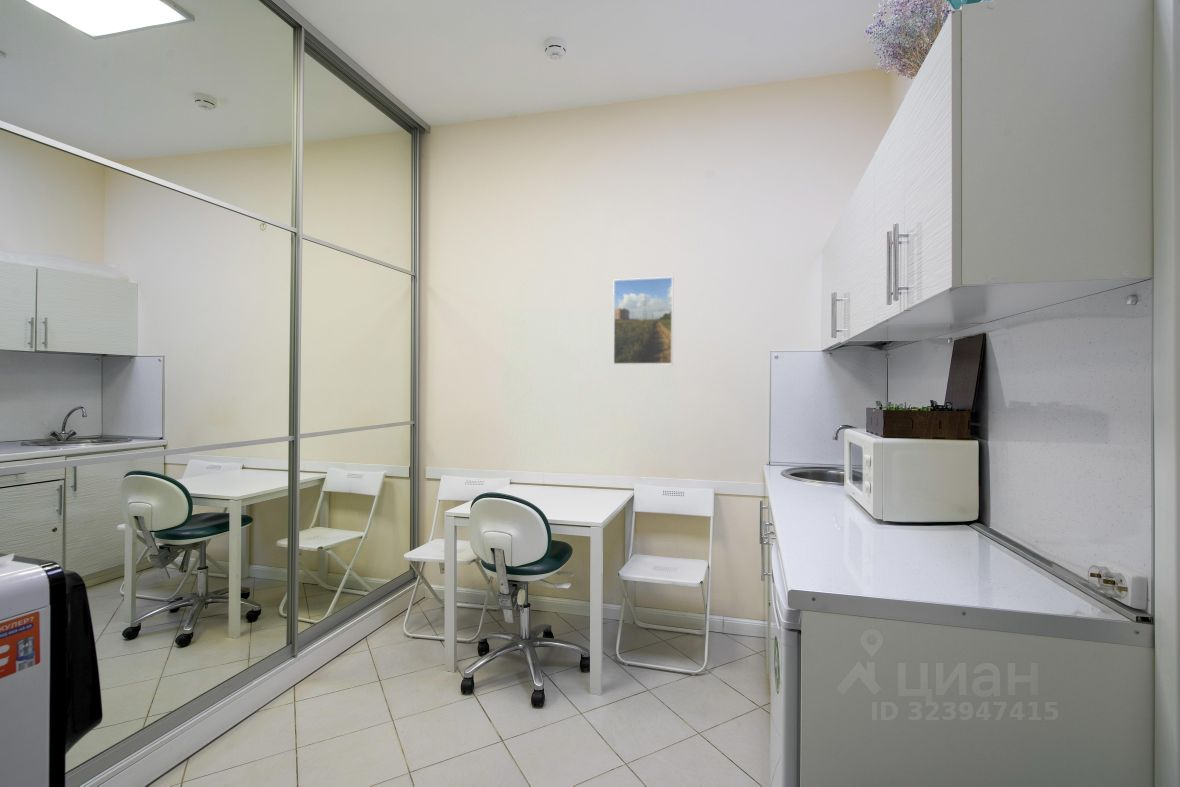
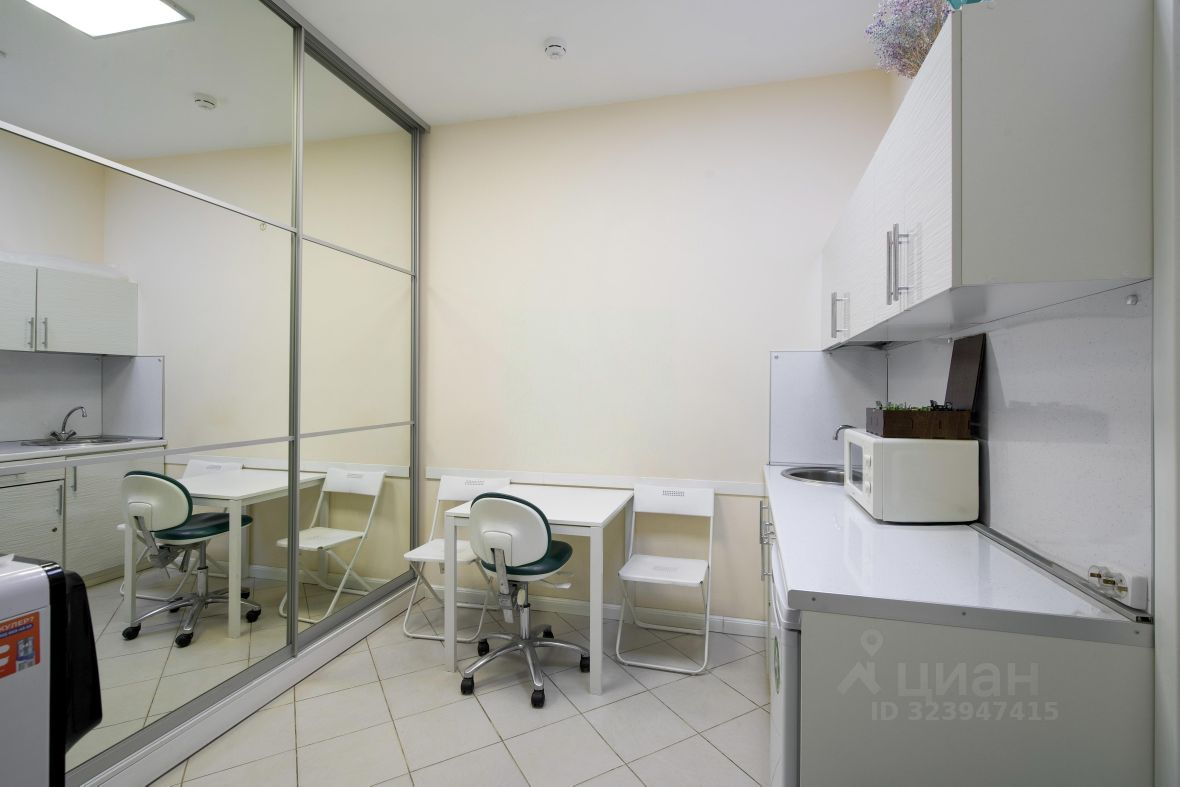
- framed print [612,276,674,366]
